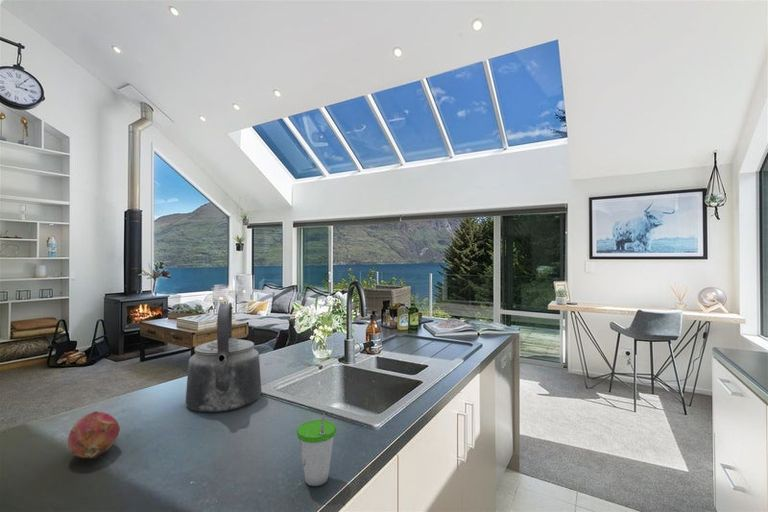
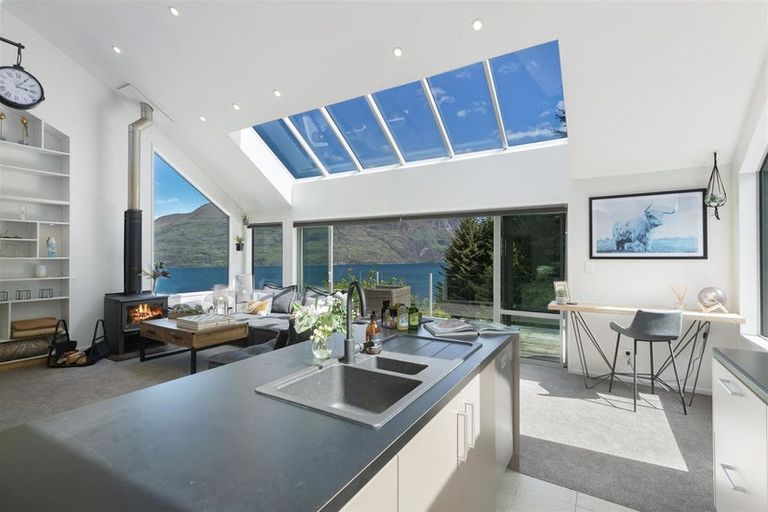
- kettle [185,301,262,413]
- cup [296,411,337,487]
- fruit [67,410,121,459]
